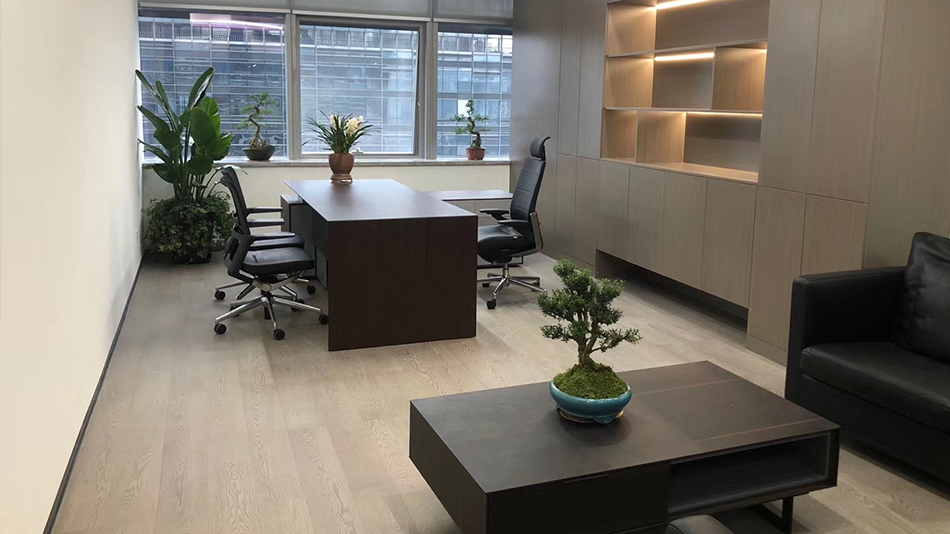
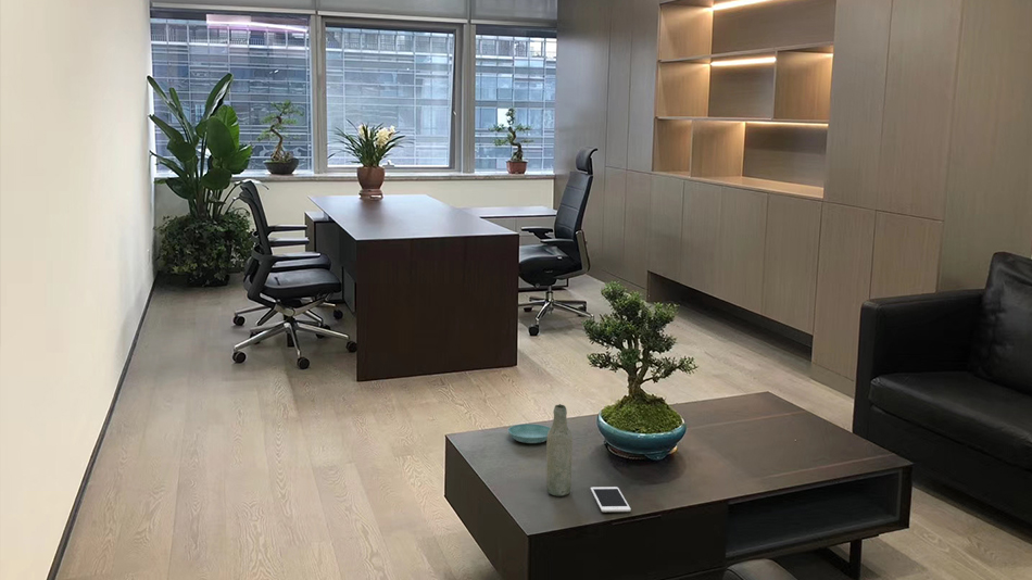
+ cell phone [590,486,632,513]
+ bottle [545,403,574,497]
+ saucer [507,423,551,444]
